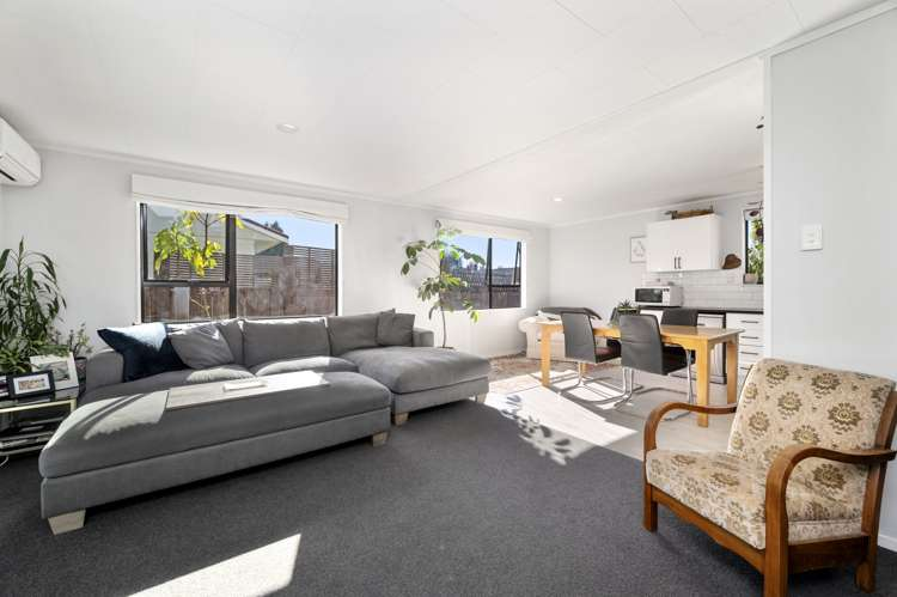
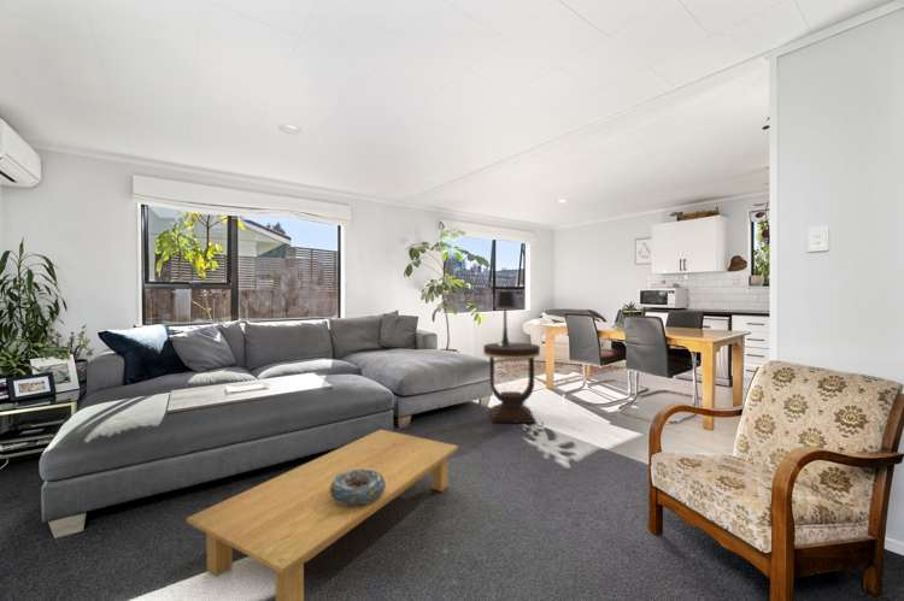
+ side table [482,341,541,424]
+ table lamp [492,290,518,346]
+ decorative bowl [330,469,386,506]
+ coffee table [186,429,459,601]
